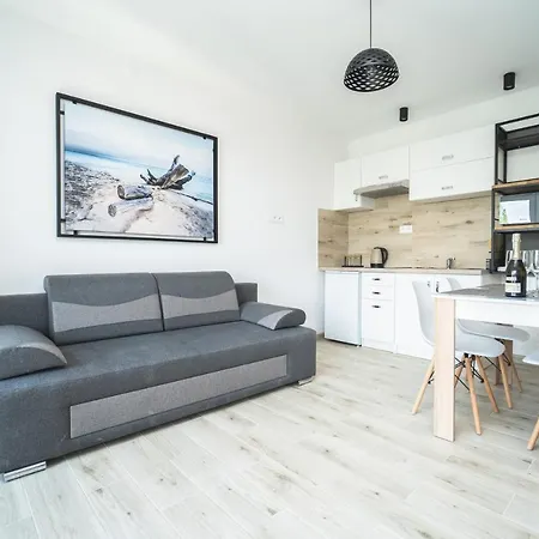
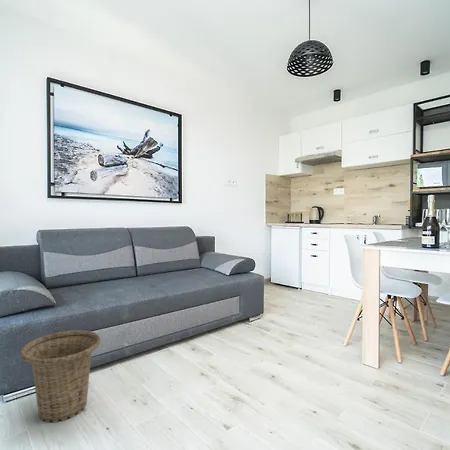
+ basket [20,329,102,423]
